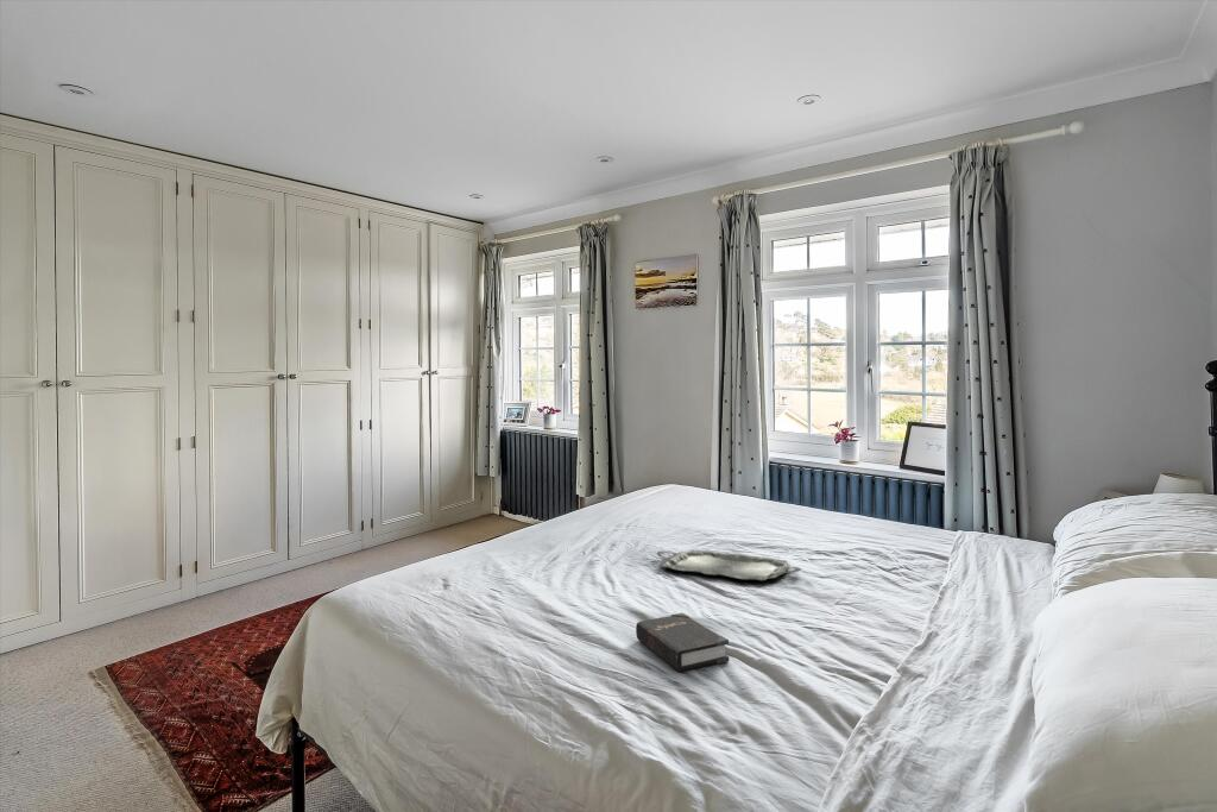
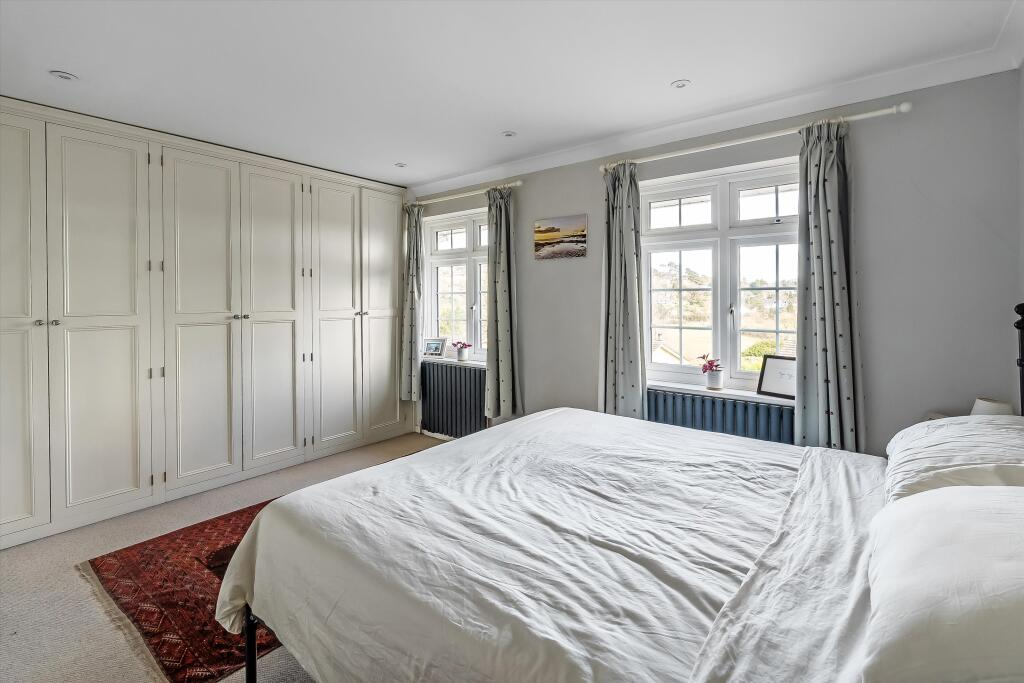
- serving tray [655,549,802,581]
- hardback book [635,612,730,673]
